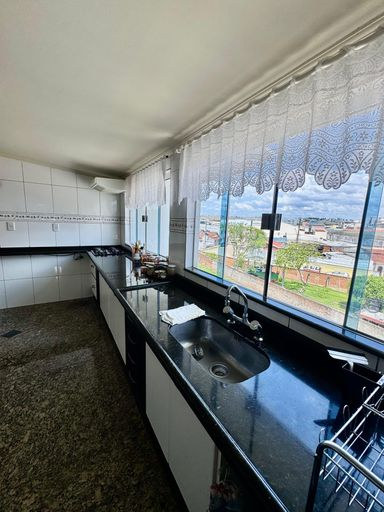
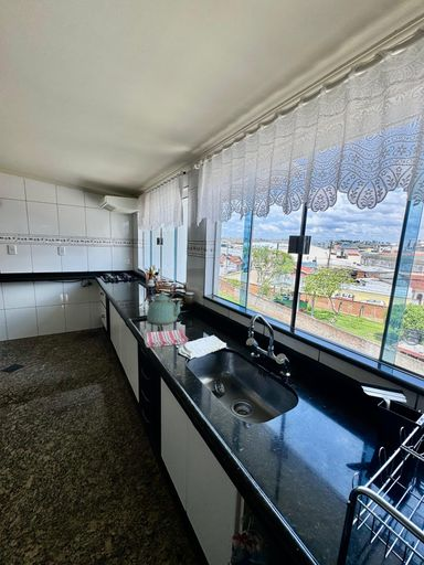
+ kettle [146,285,182,326]
+ dish towel [142,328,189,349]
